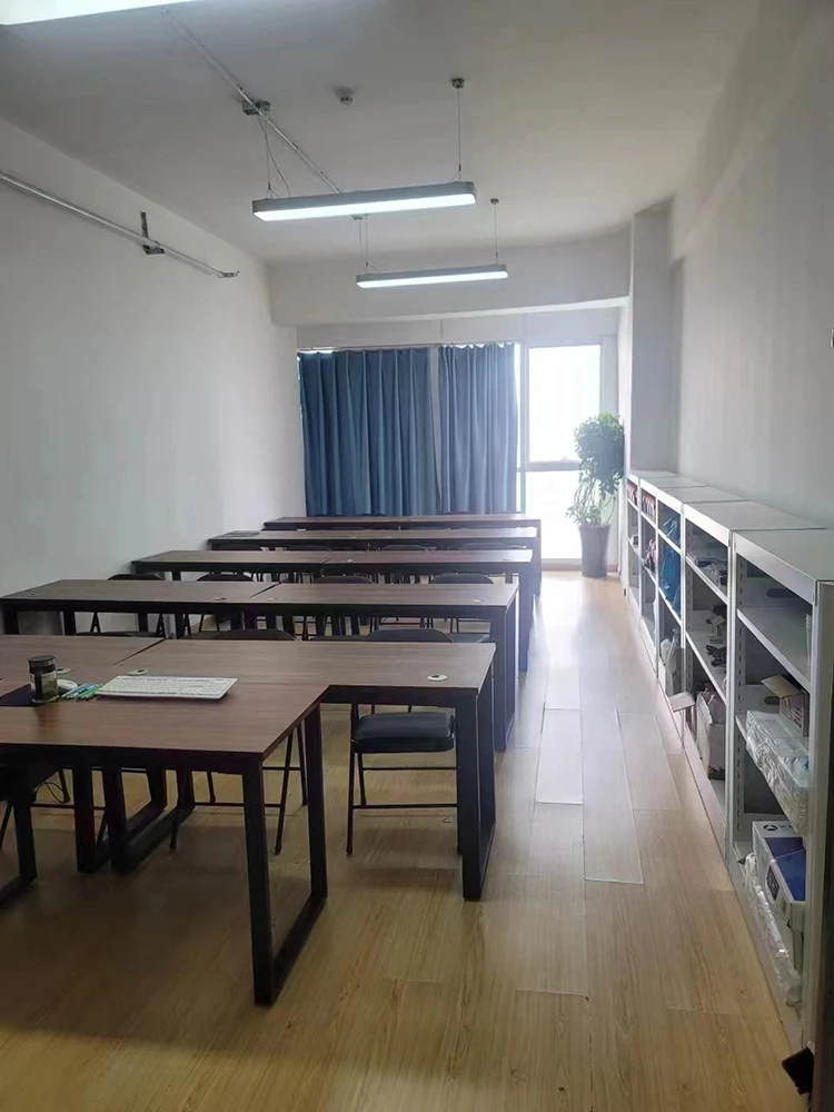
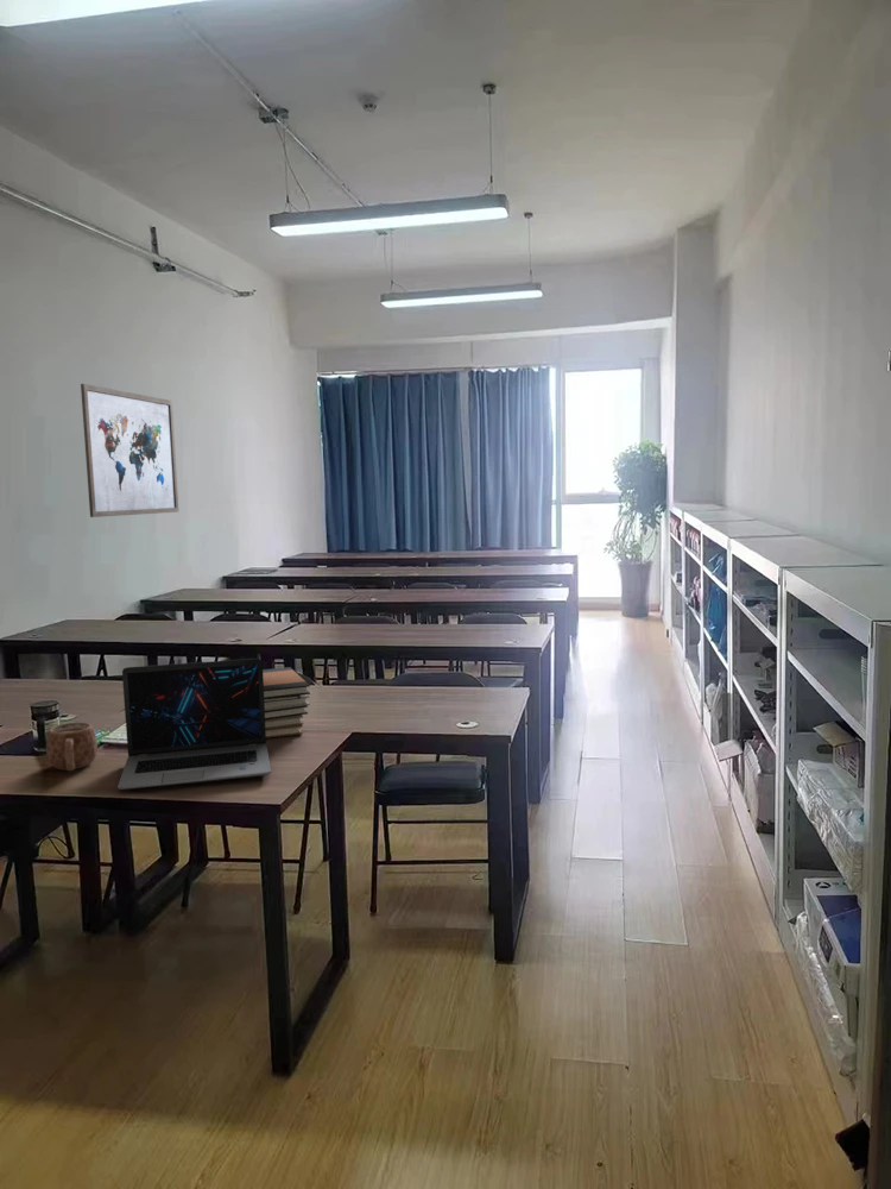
+ book stack [263,666,311,738]
+ laptop [116,658,272,791]
+ mug [45,722,99,772]
+ wall art [80,383,179,518]
